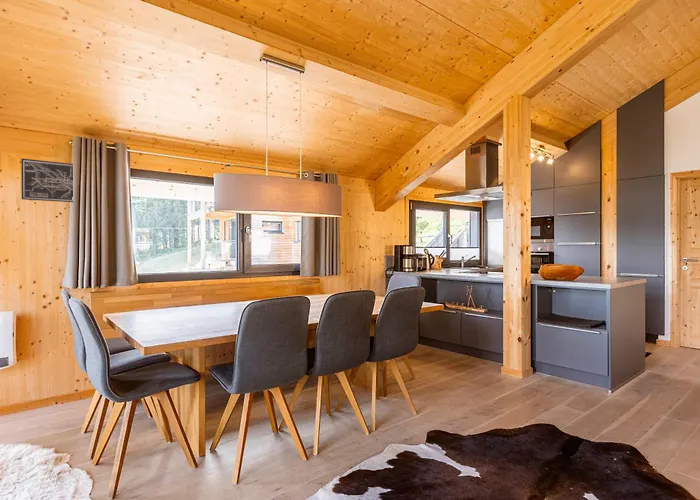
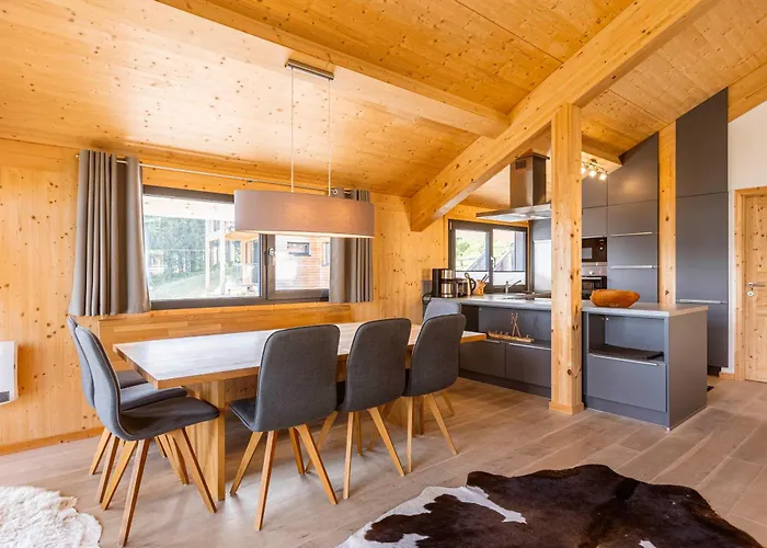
- wall art [20,158,74,203]
